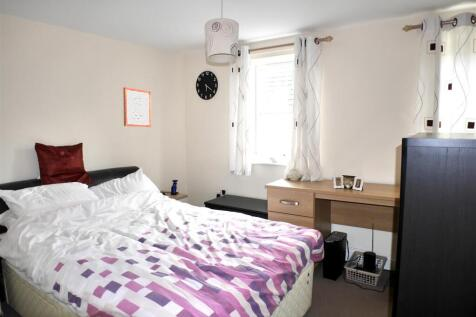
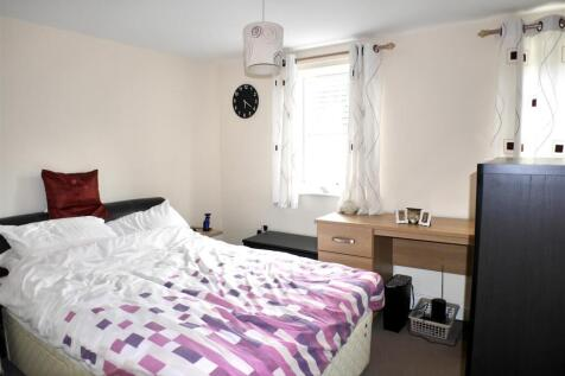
- wall art [122,86,152,128]
